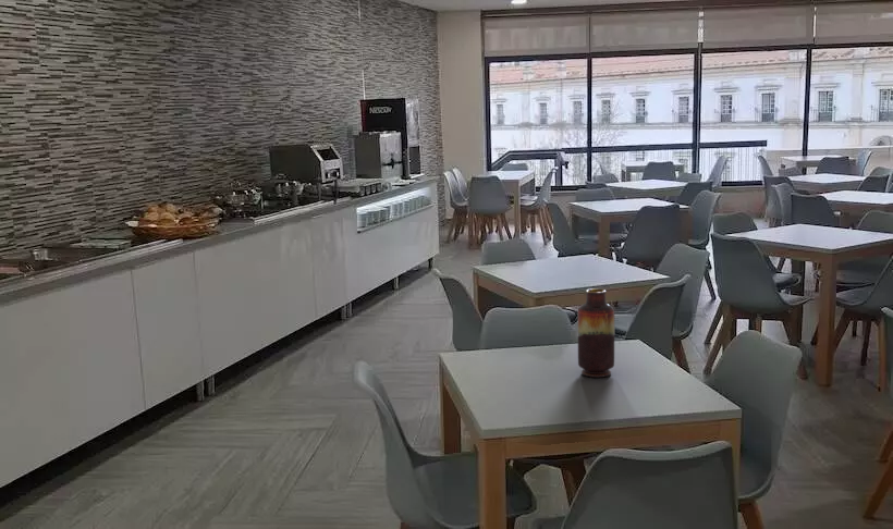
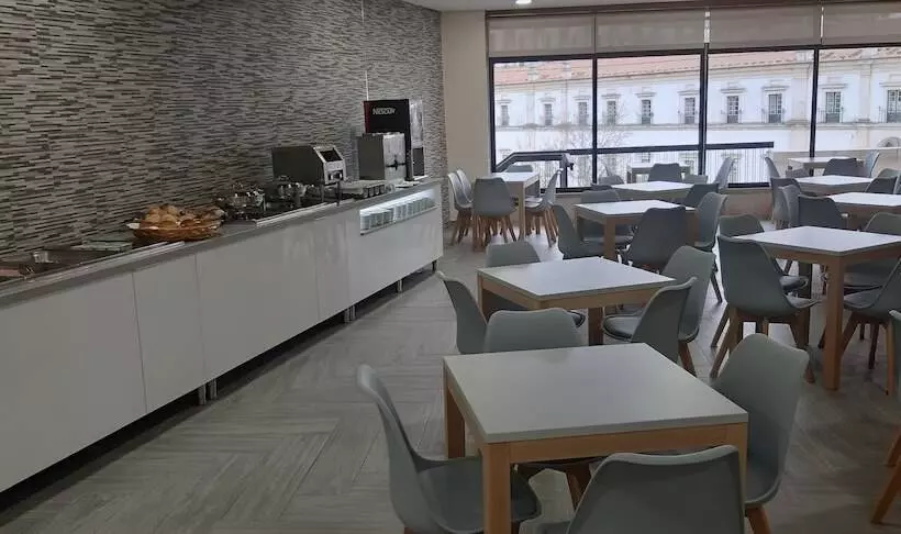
- vase [577,287,615,379]
